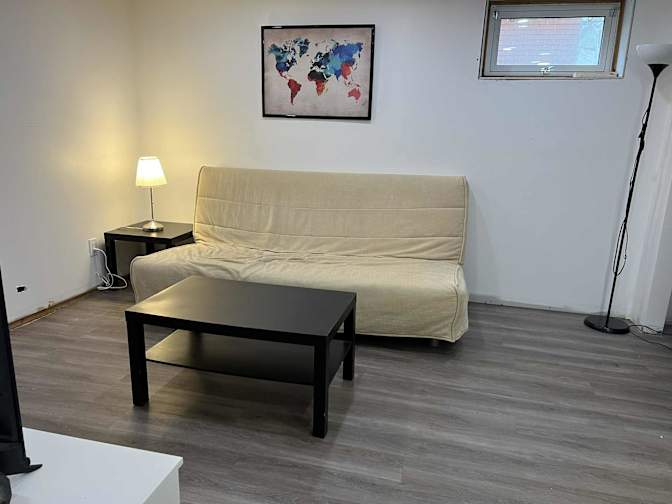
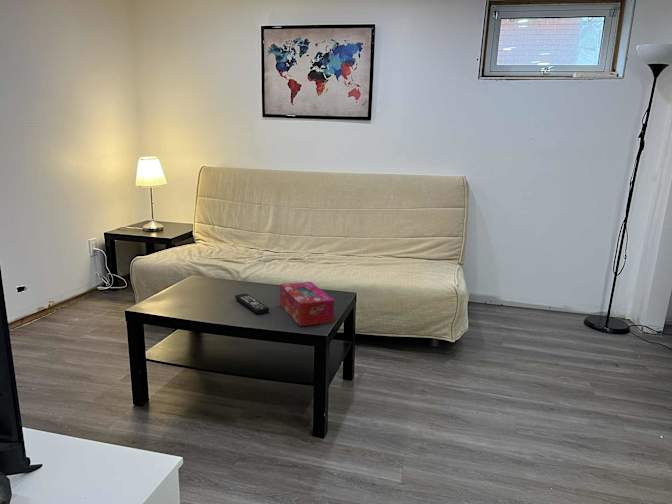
+ remote control [234,293,270,315]
+ tissue box [279,281,335,327]
